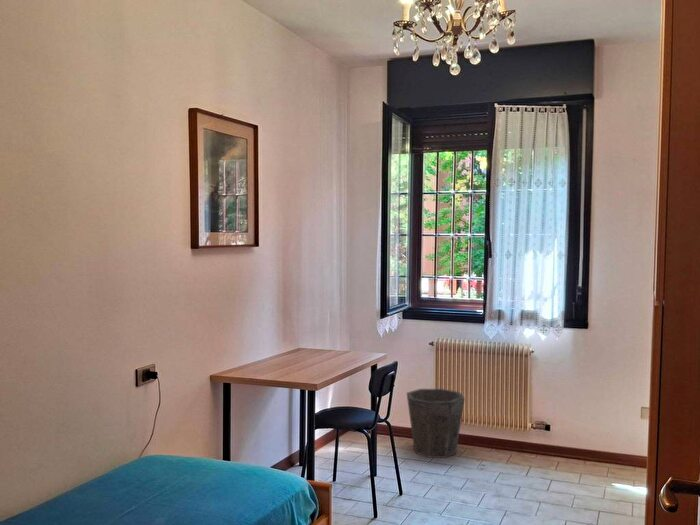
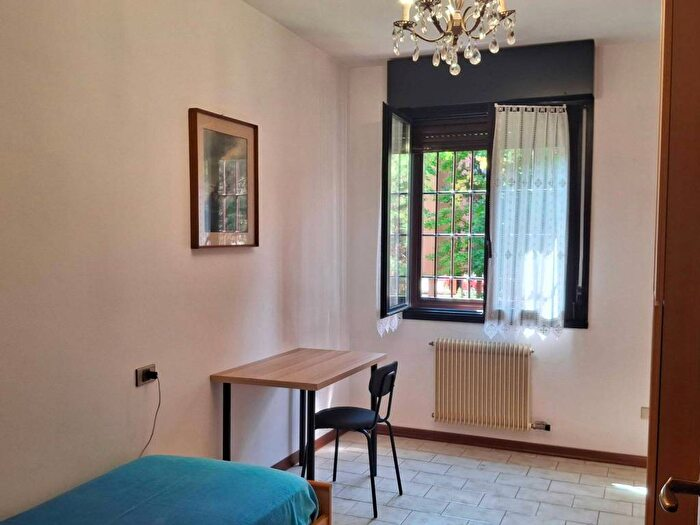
- waste bin [406,388,466,459]
